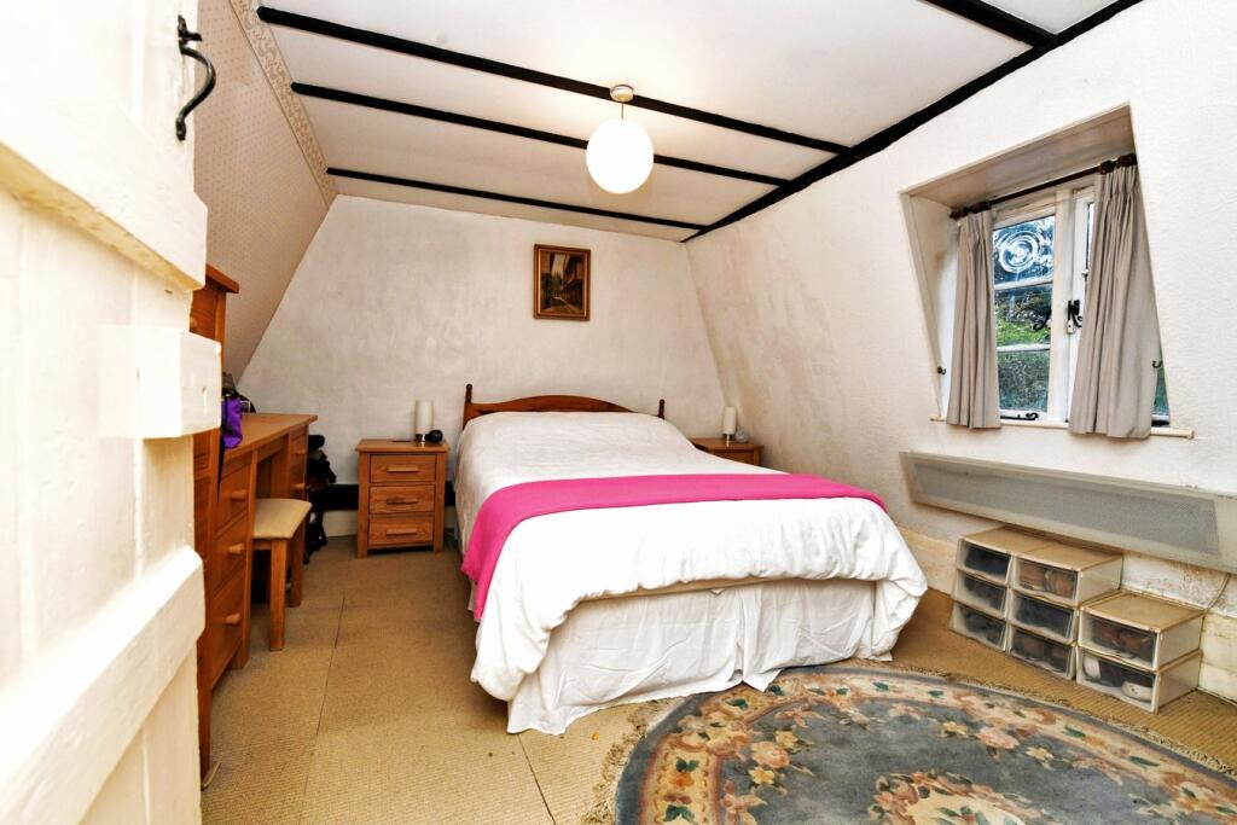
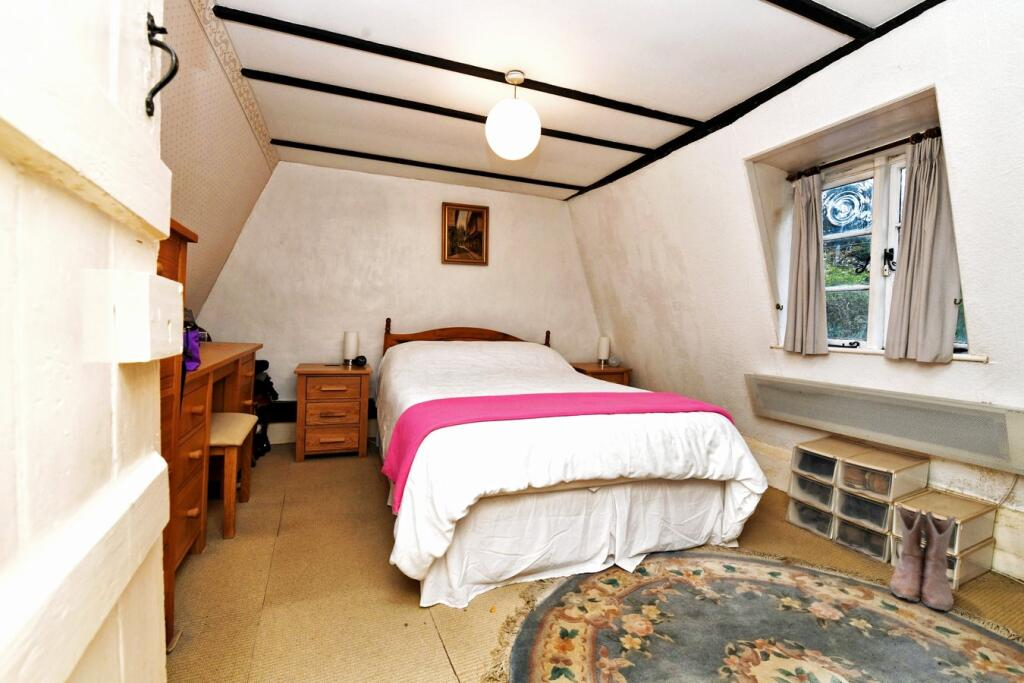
+ boots [889,504,957,612]
